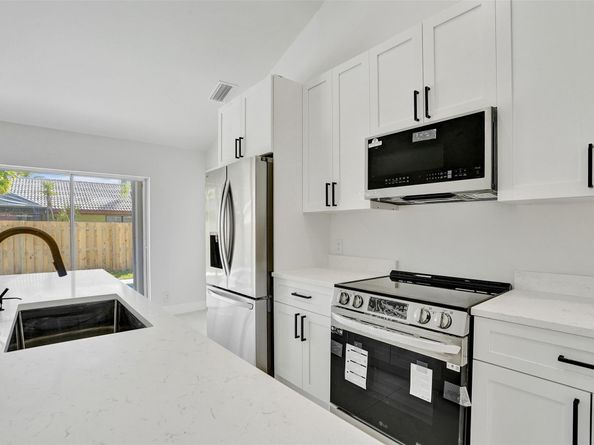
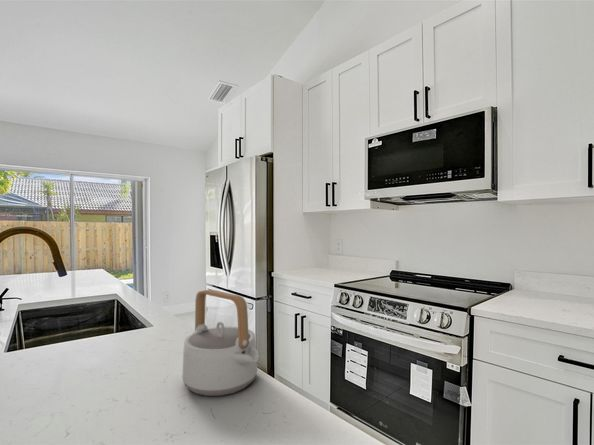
+ teapot [182,288,260,397]
